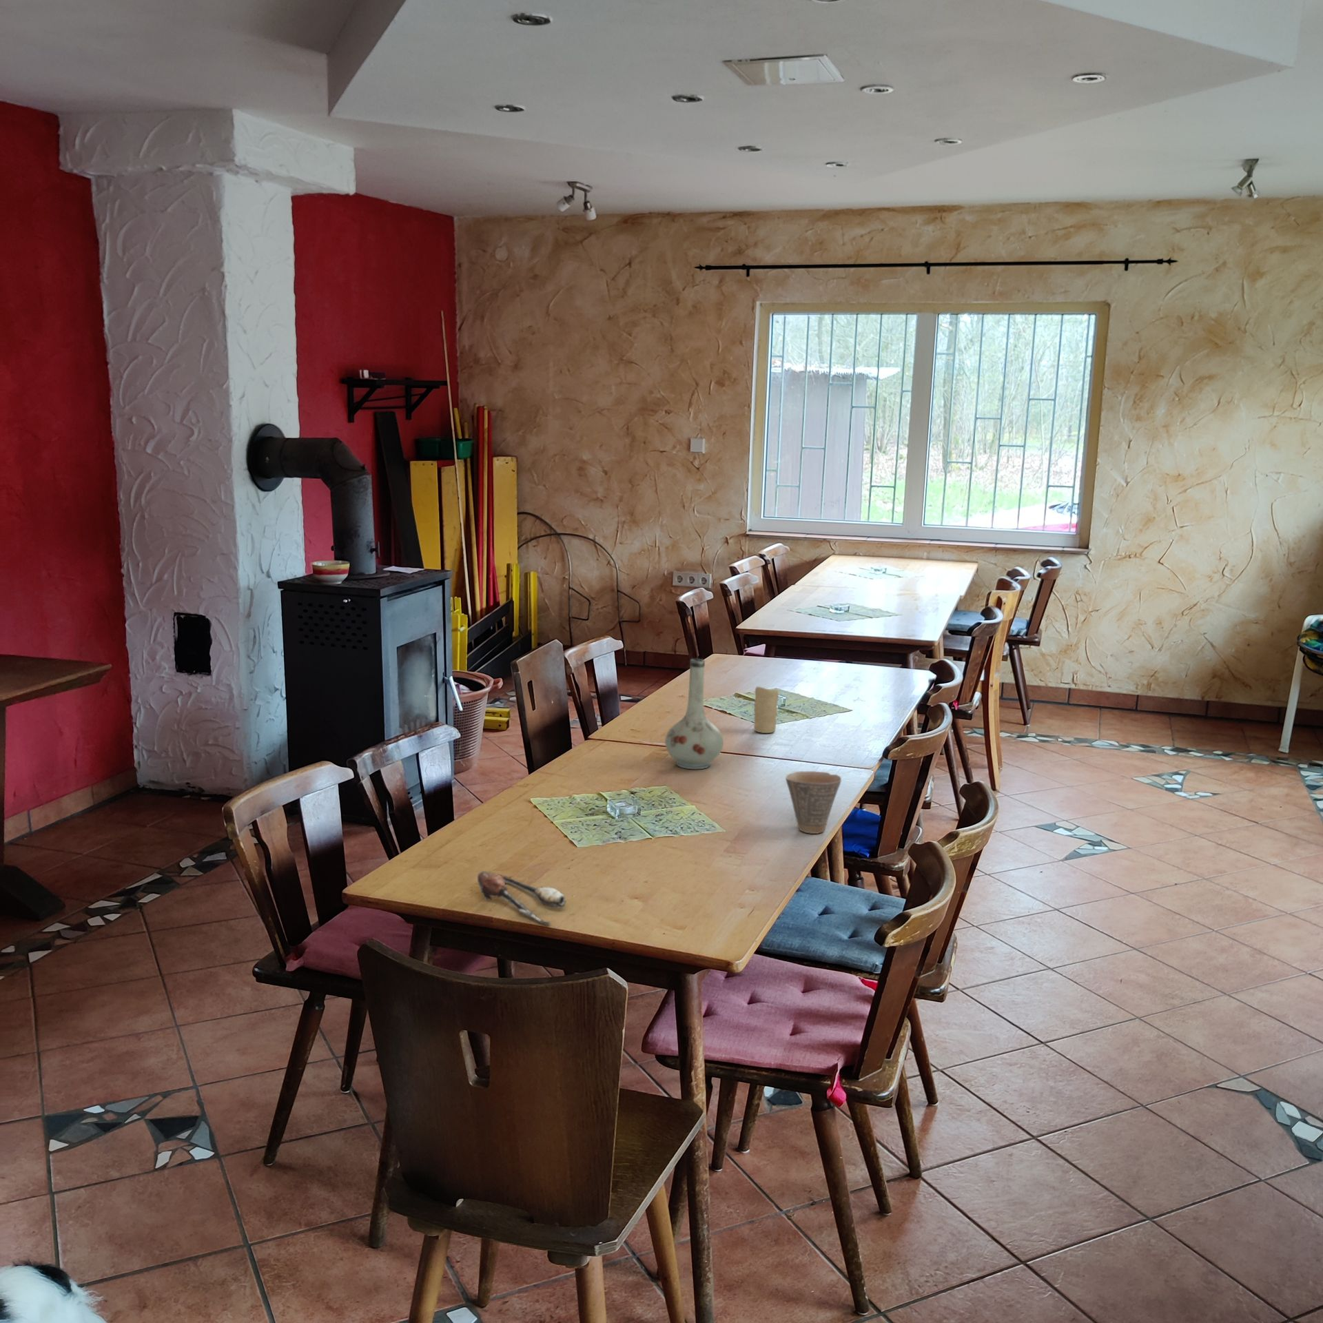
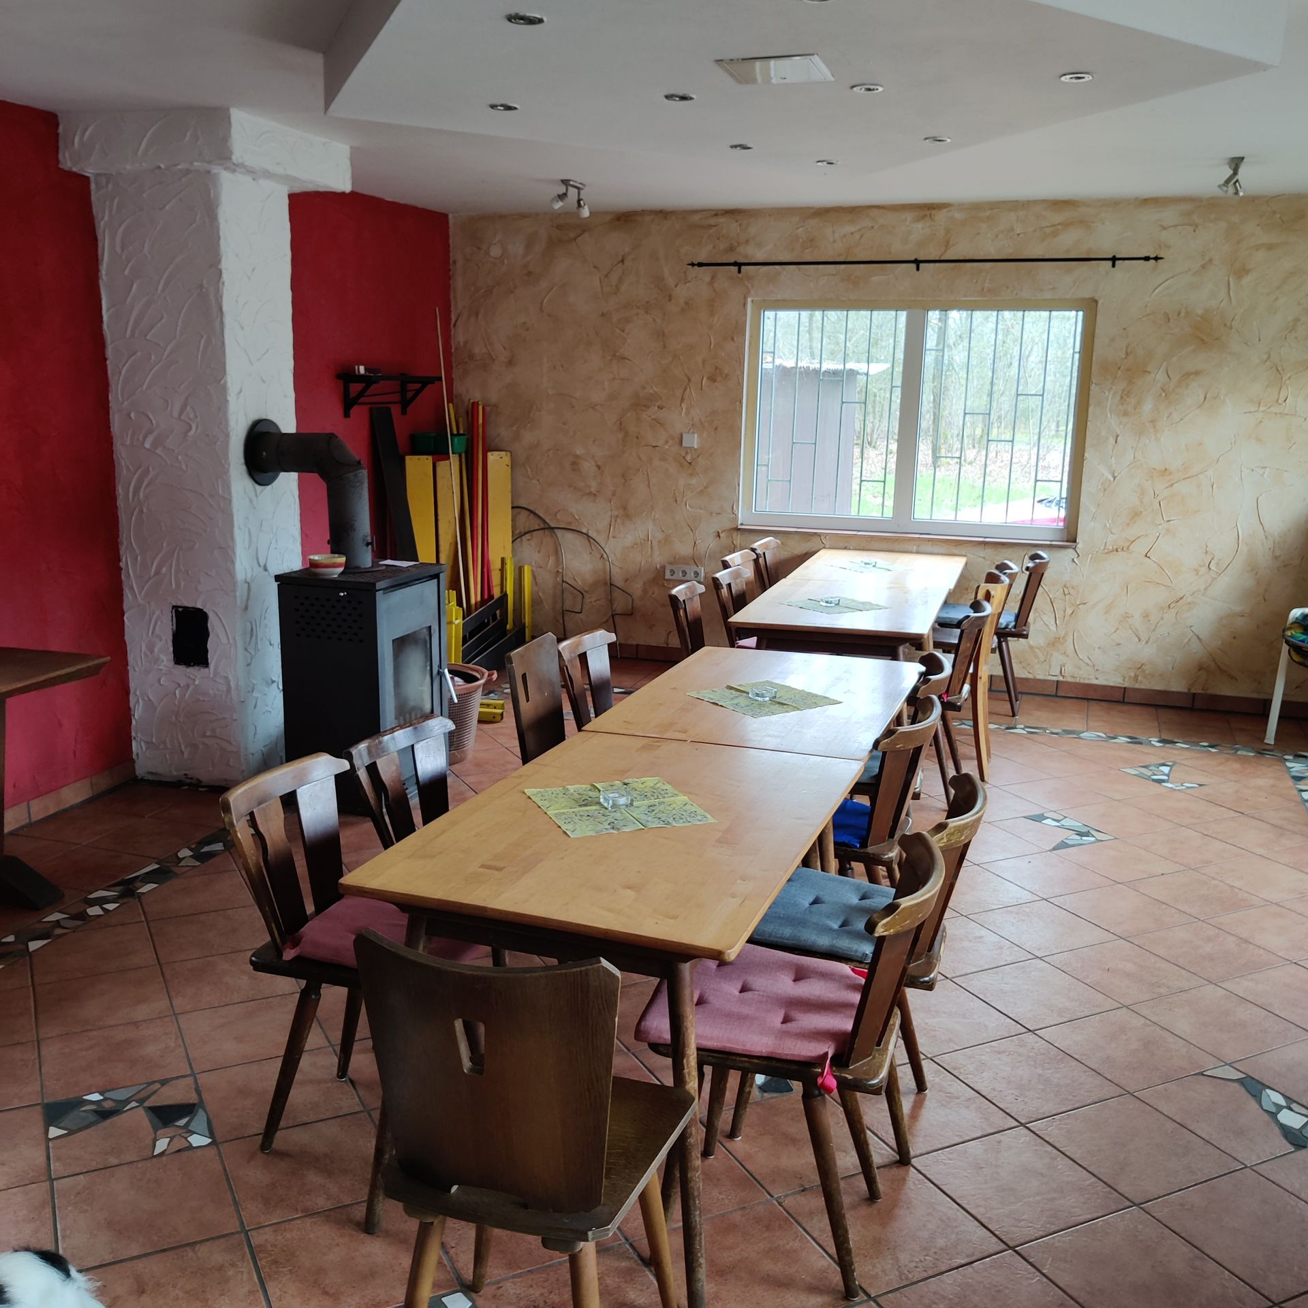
- spoon [477,870,567,926]
- candle [754,686,779,734]
- cup [785,771,842,835]
- vase [664,658,724,769]
